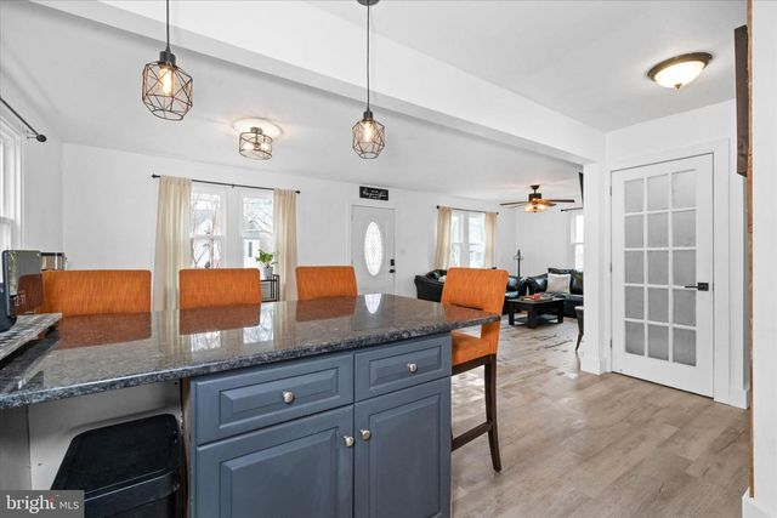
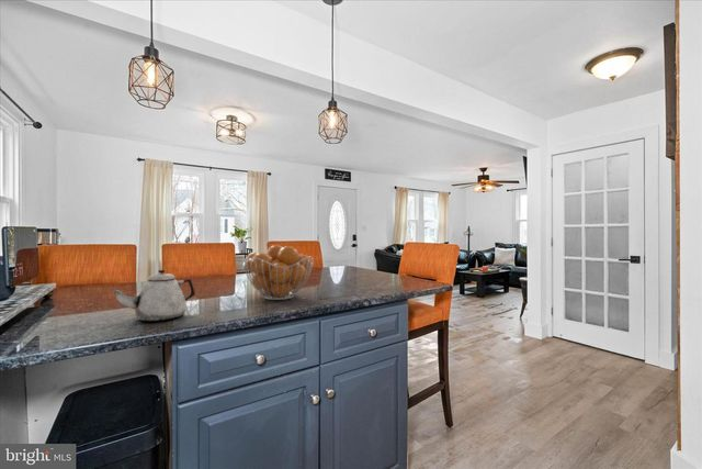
+ fruit basket [242,244,315,301]
+ teapot [111,269,196,323]
